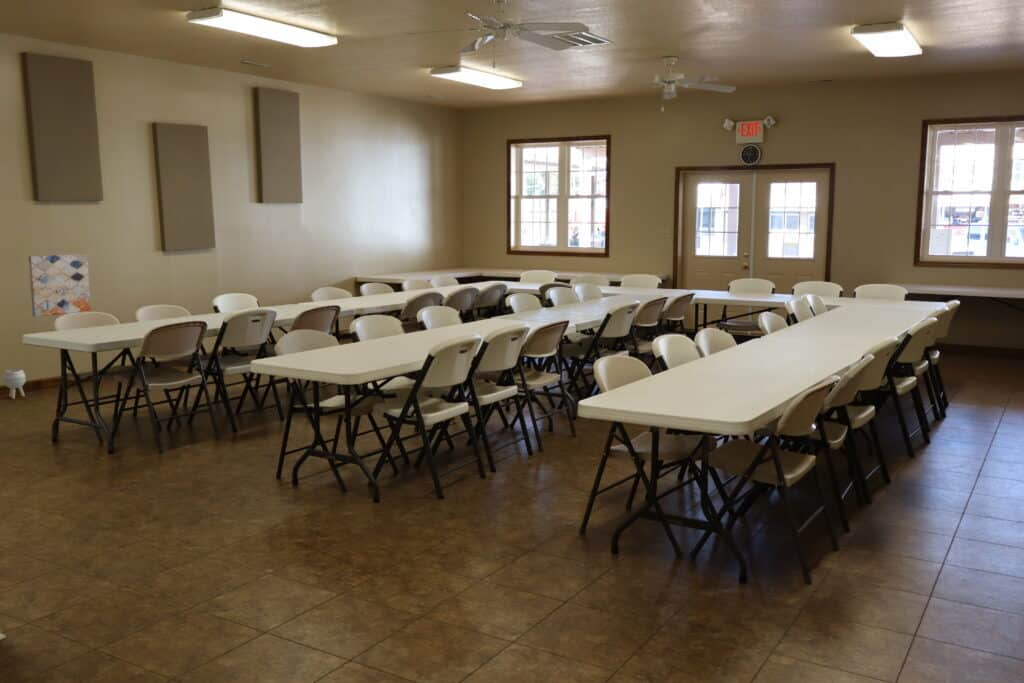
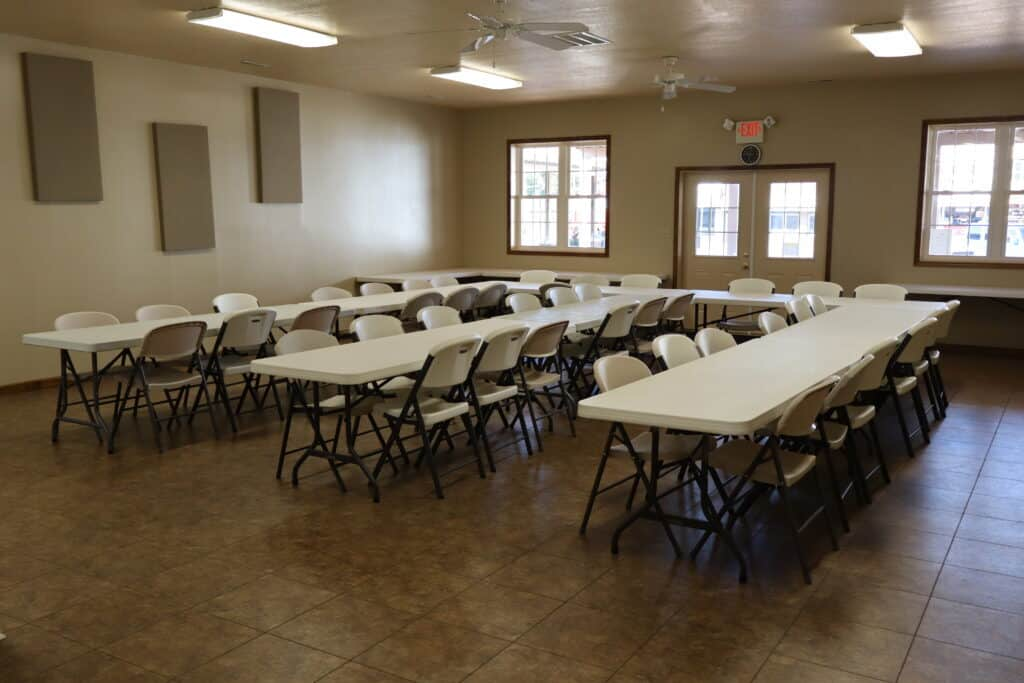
- wall art [28,253,92,318]
- planter [2,368,27,400]
